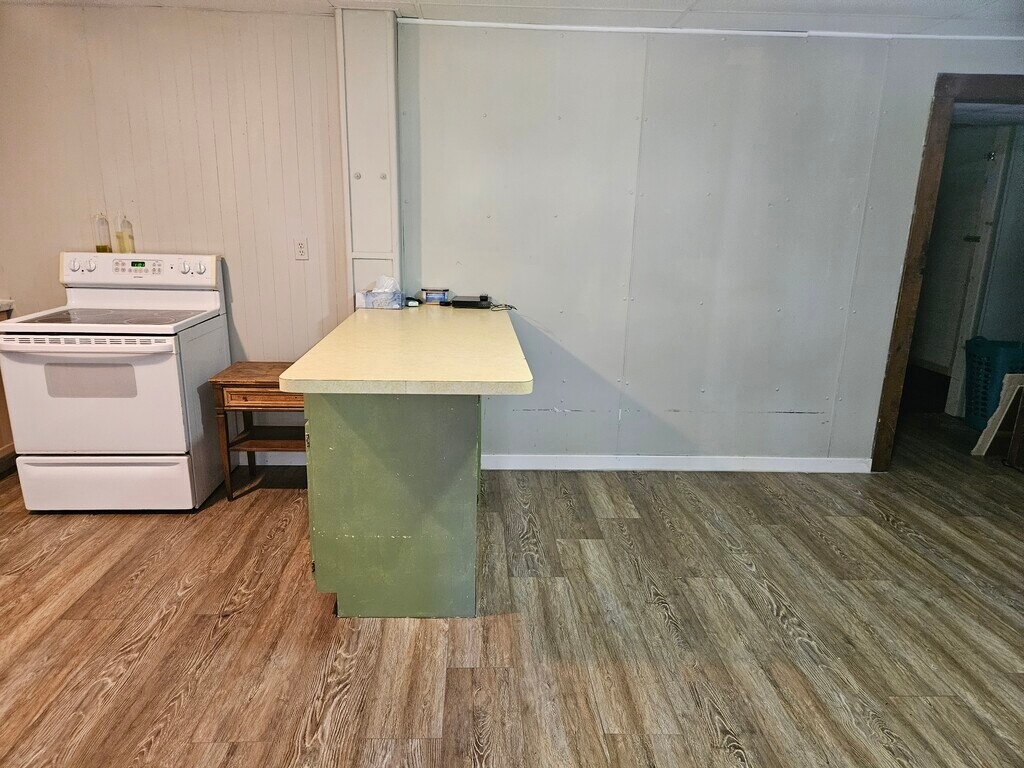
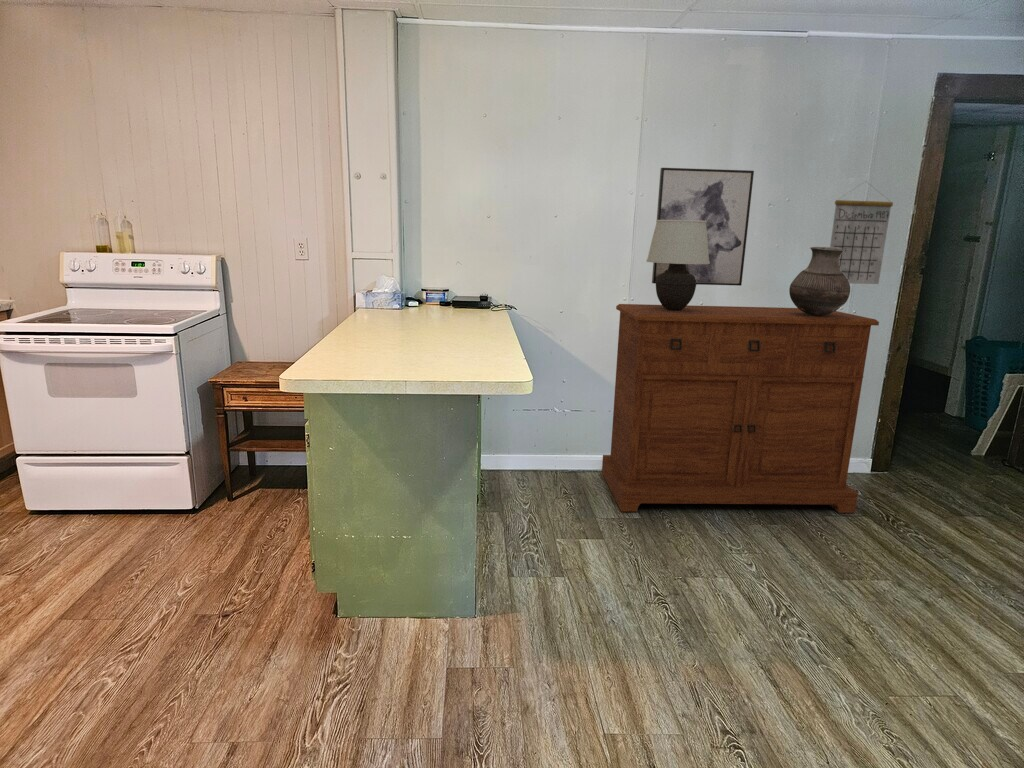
+ wall art [651,167,755,287]
+ vase [788,246,851,316]
+ table lamp [645,219,710,310]
+ sideboard [601,303,880,514]
+ calendar [829,181,894,285]
